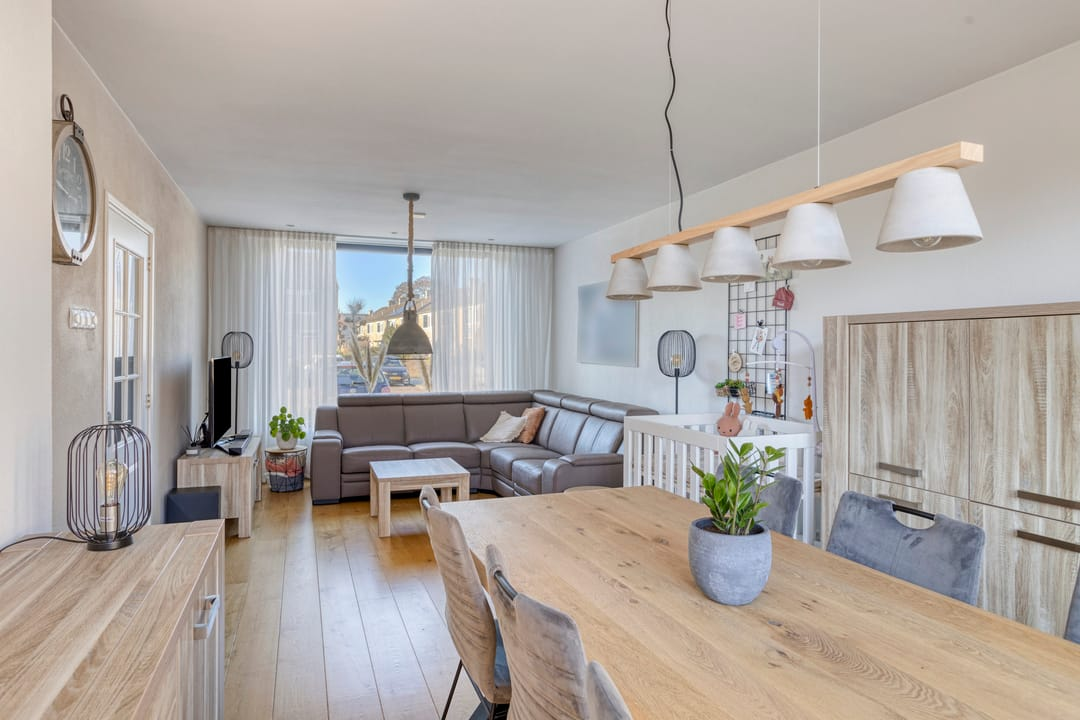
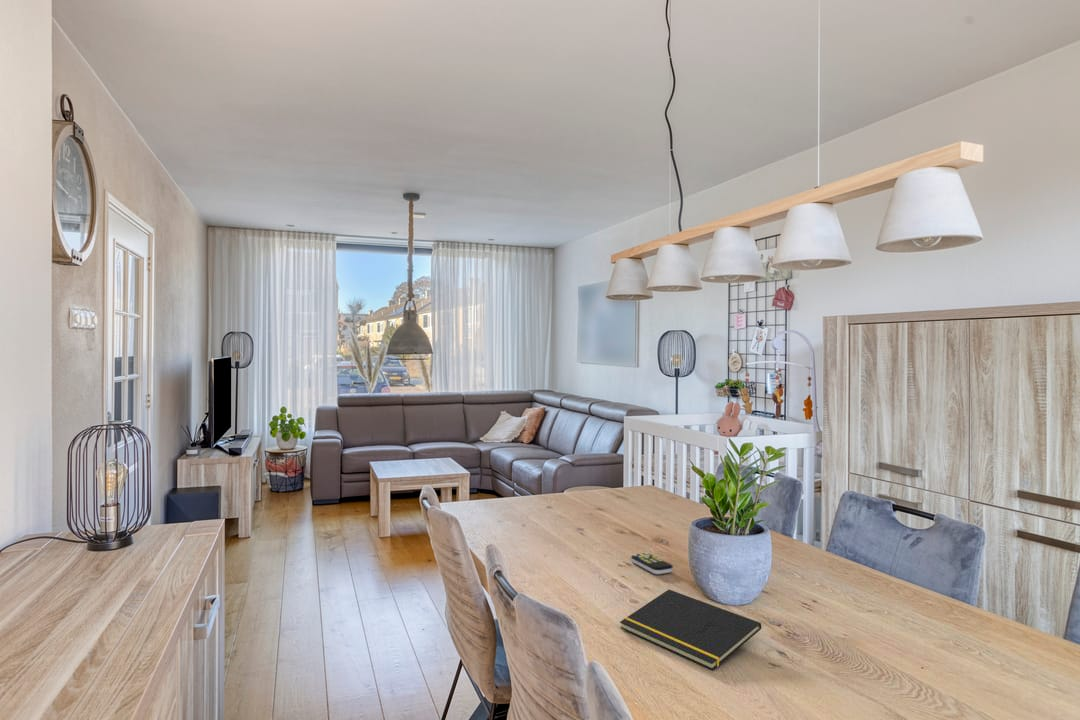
+ remote control [630,552,674,575]
+ notepad [619,589,762,671]
